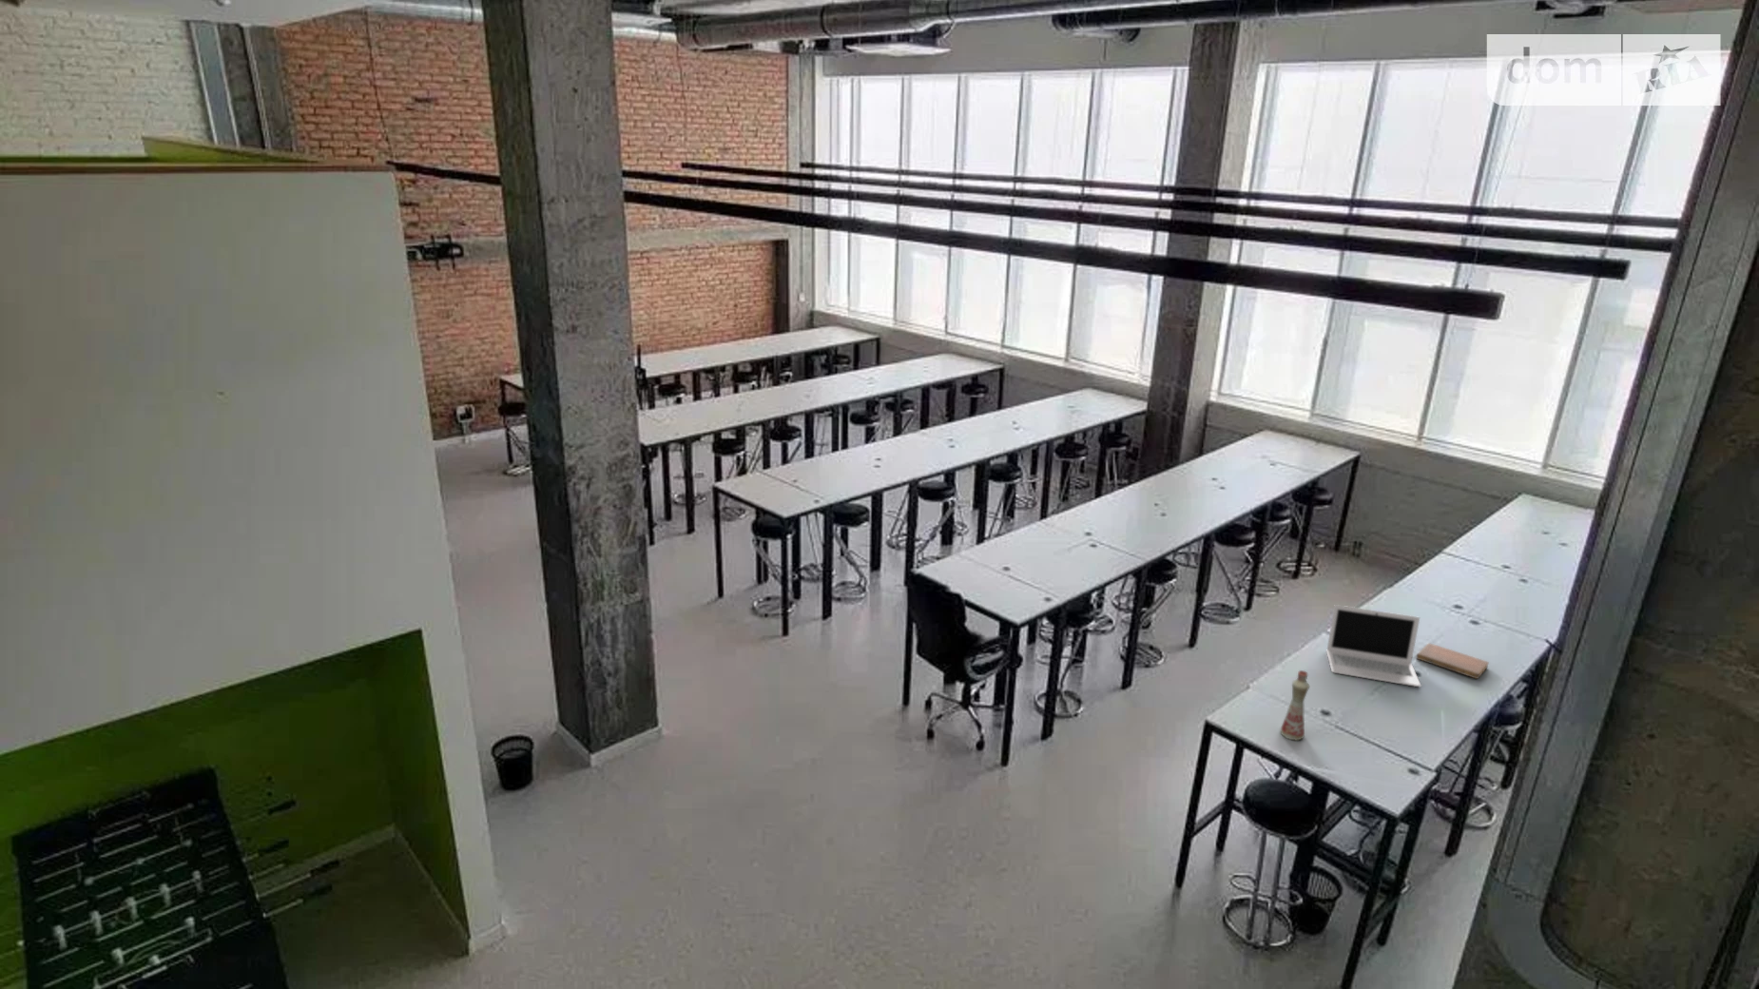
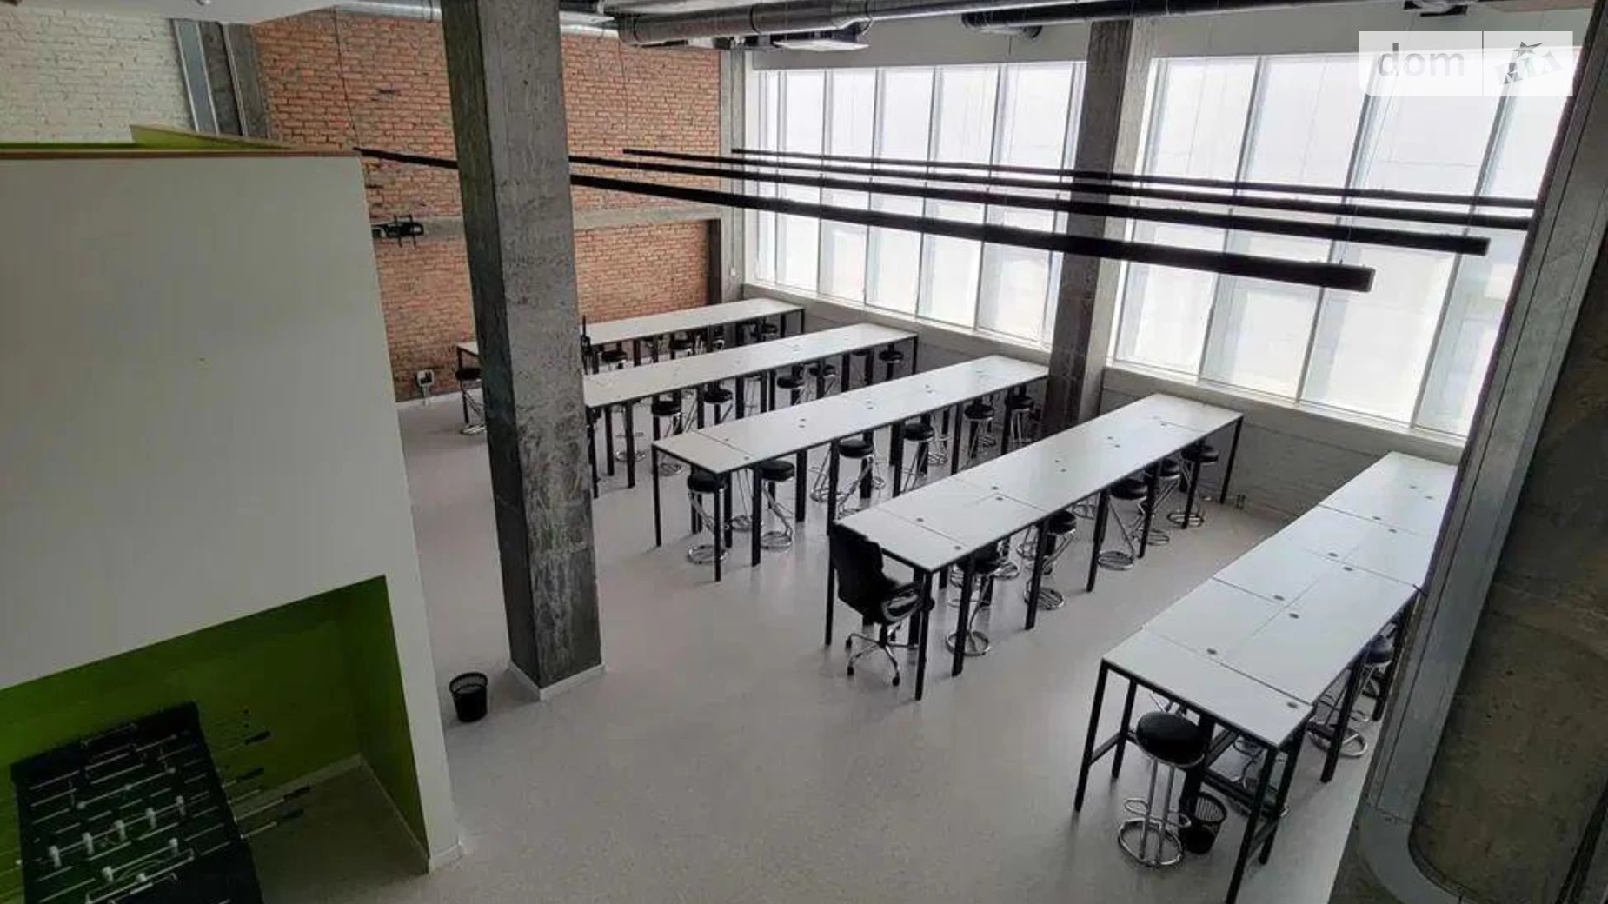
- notebook [1415,642,1490,680]
- laptop [1325,604,1422,687]
- bottle [1279,669,1311,741]
